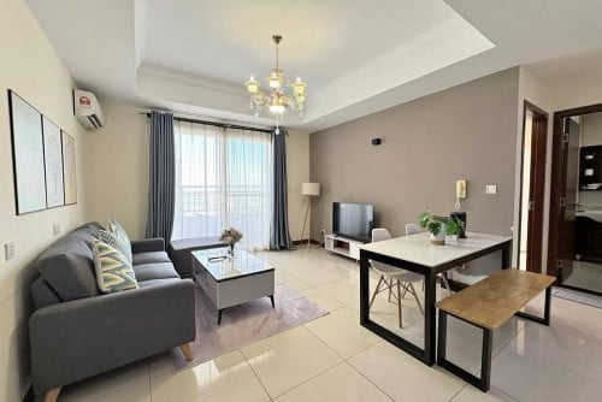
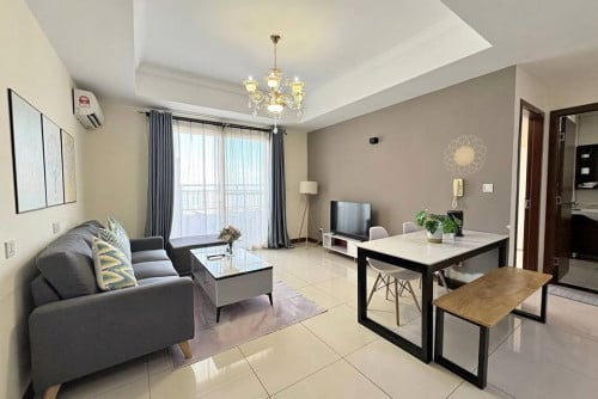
+ decorative wall piece [443,134,489,177]
